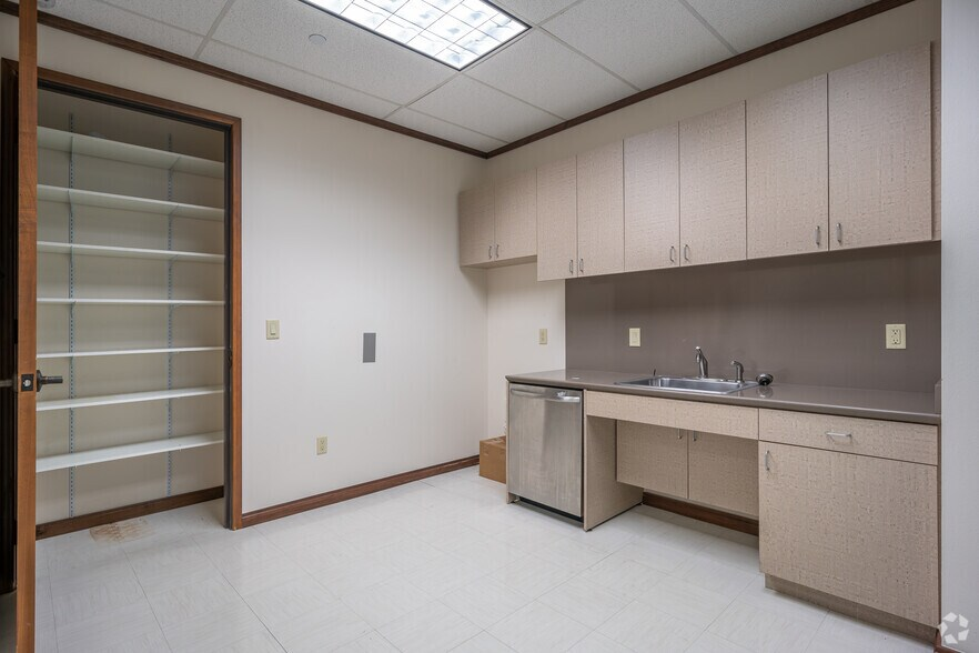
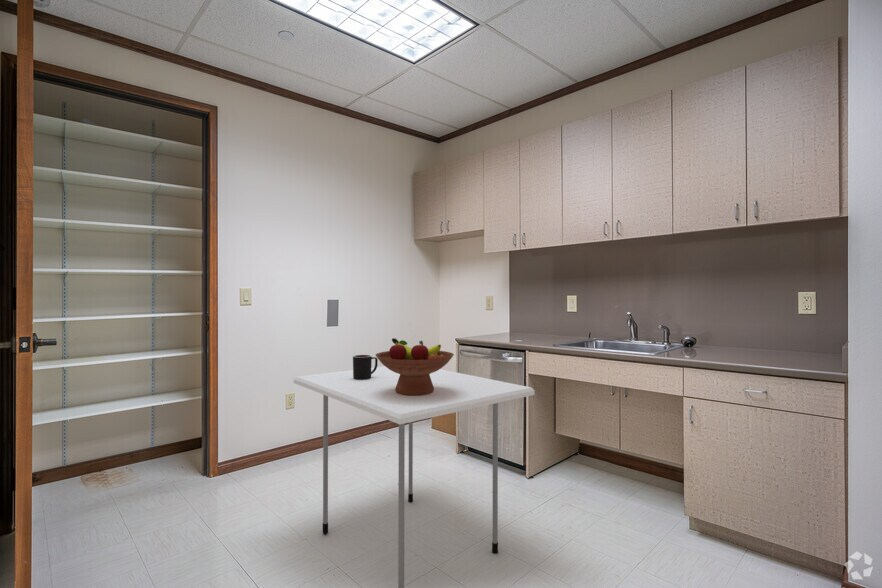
+ fruit bowl [375,337,455,395]
+ dining table [293,365,536,588]
+ mug [352,354,378,380]
